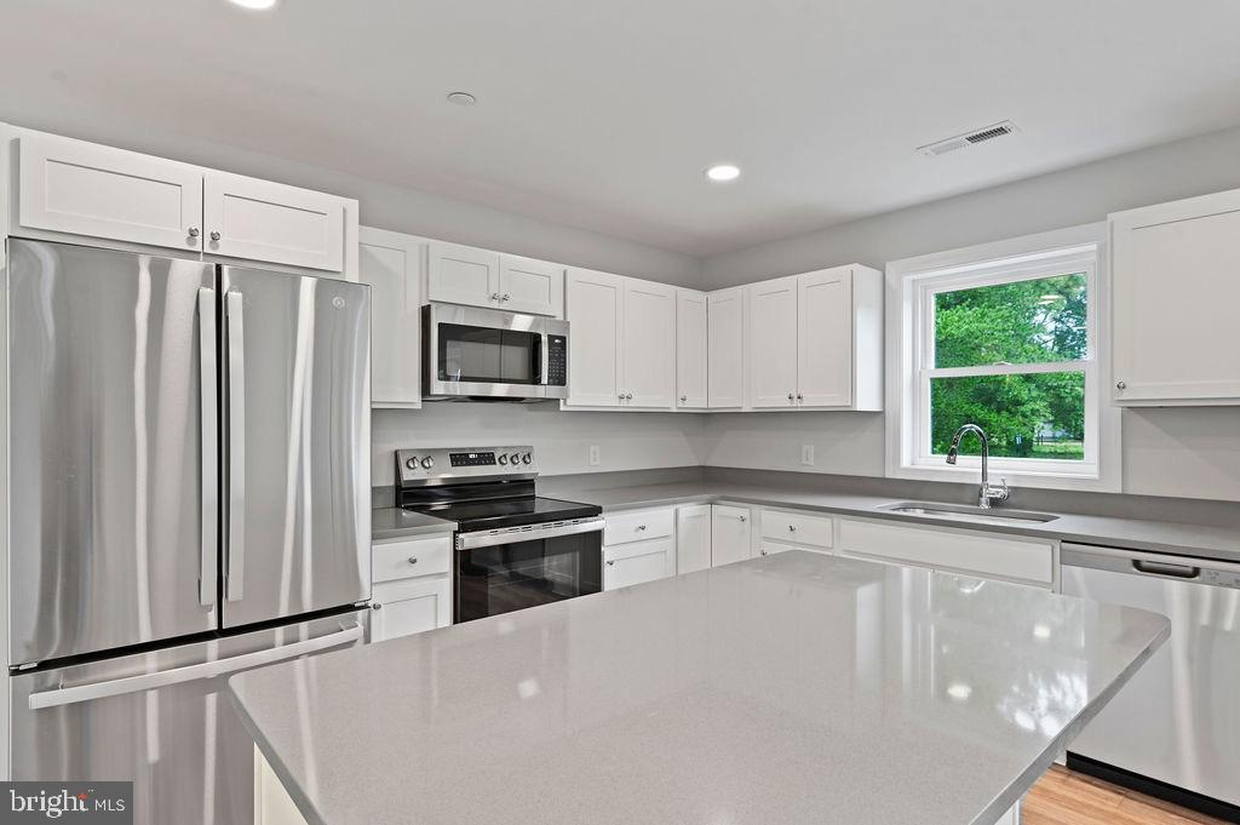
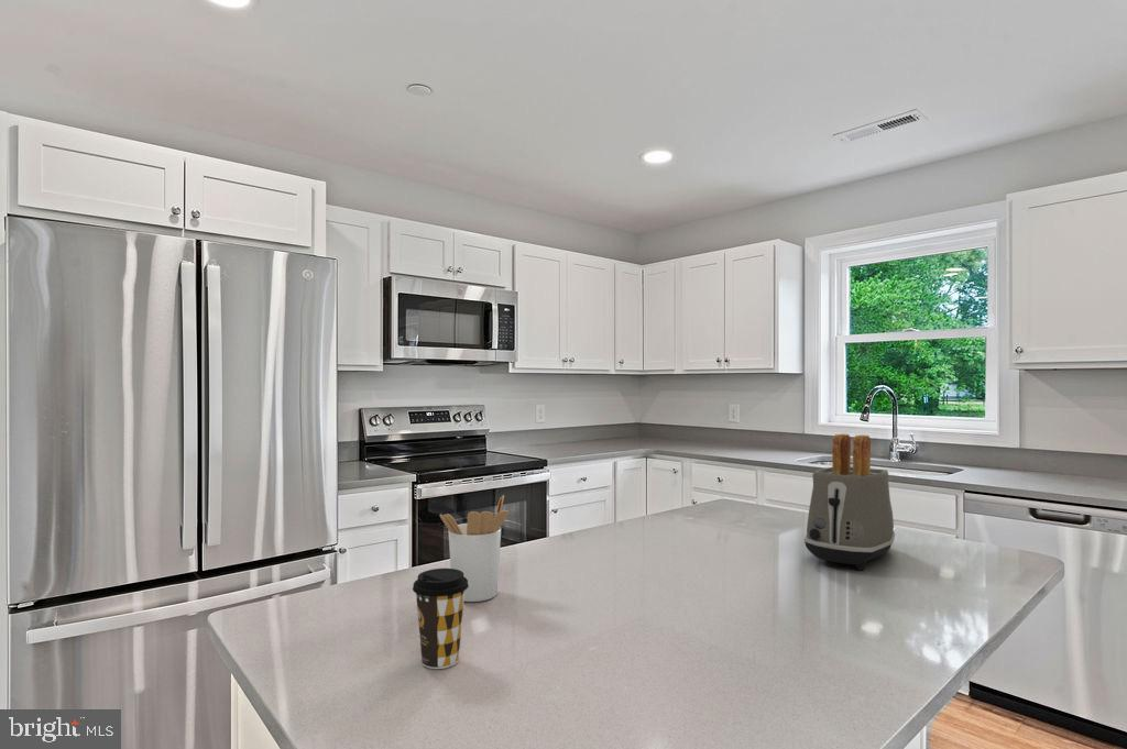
+ utensil holder [439,494,510,603]
+ coffee cup [412,568,469,670]
+ toaster [803,433,896,571]
